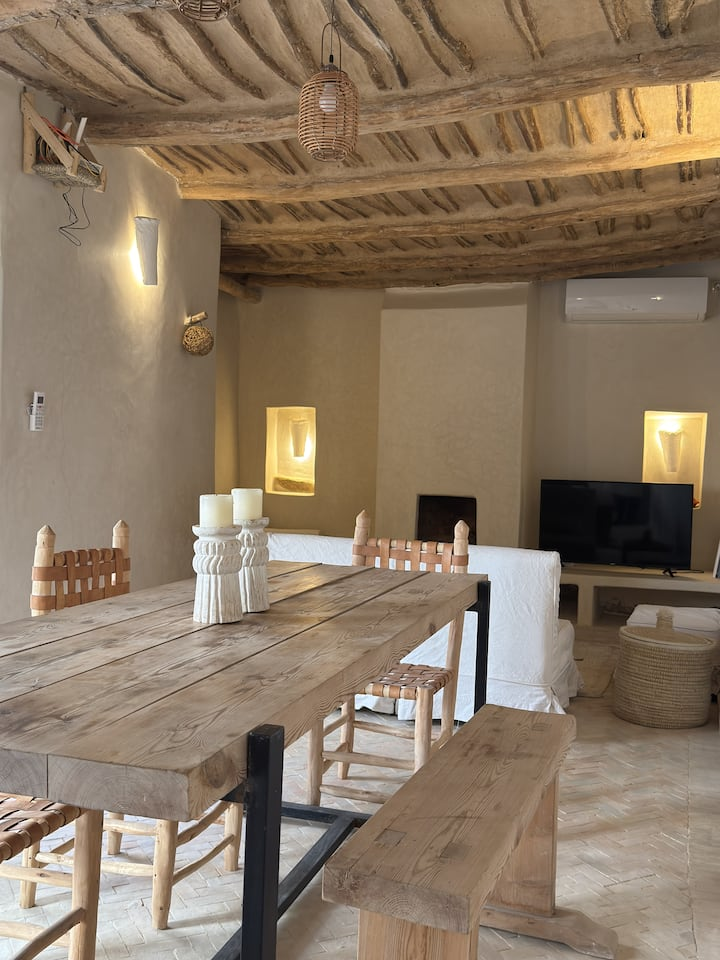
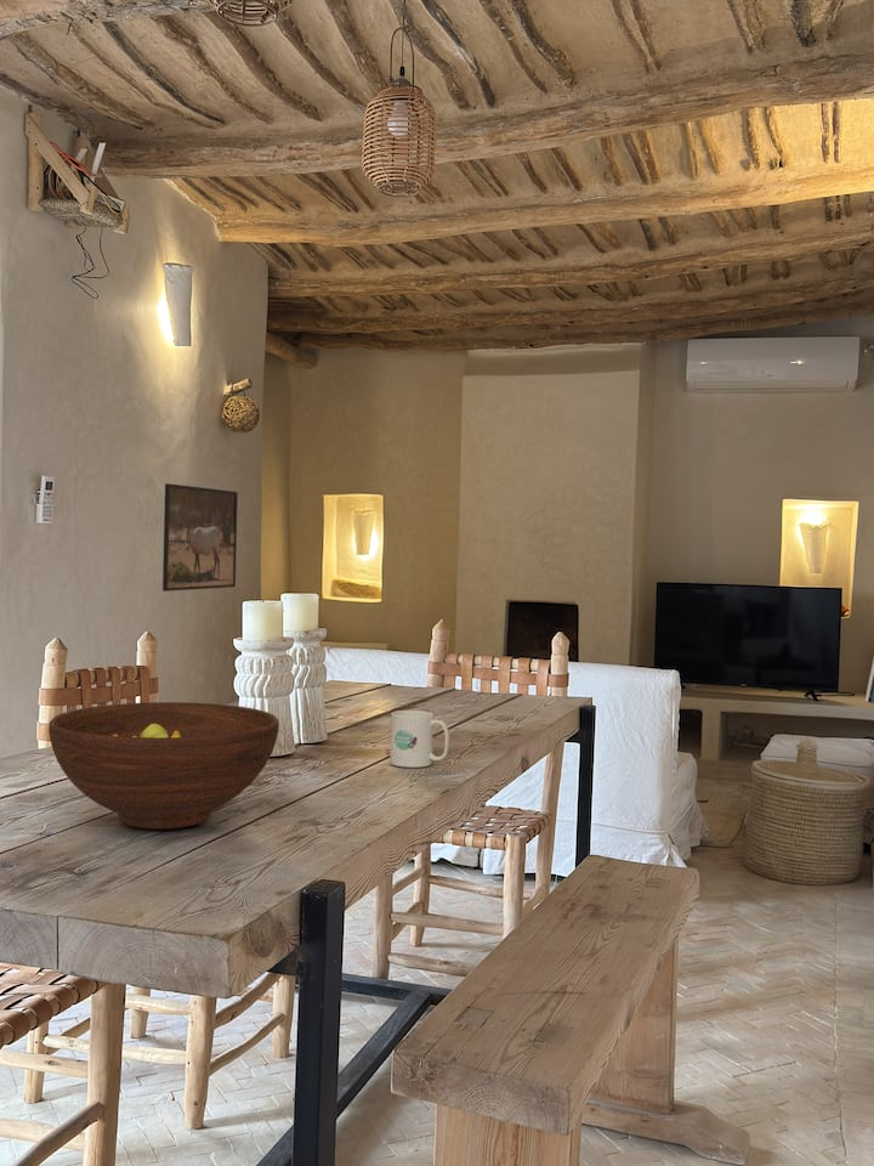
+ mug [388,709,450,769]
+ fruit bowl [47,701,280,831]
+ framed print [161,482,239,593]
